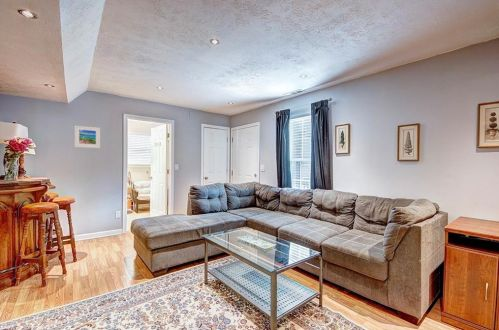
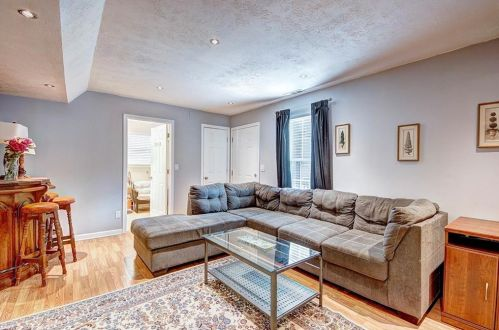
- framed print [74,125,101,149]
